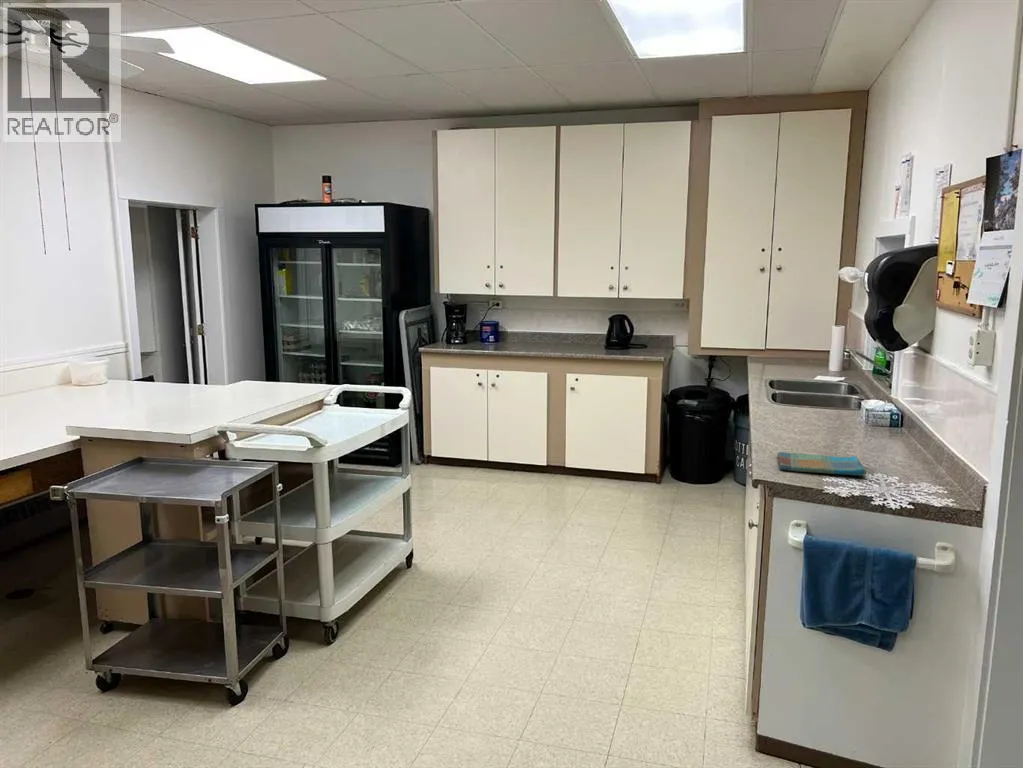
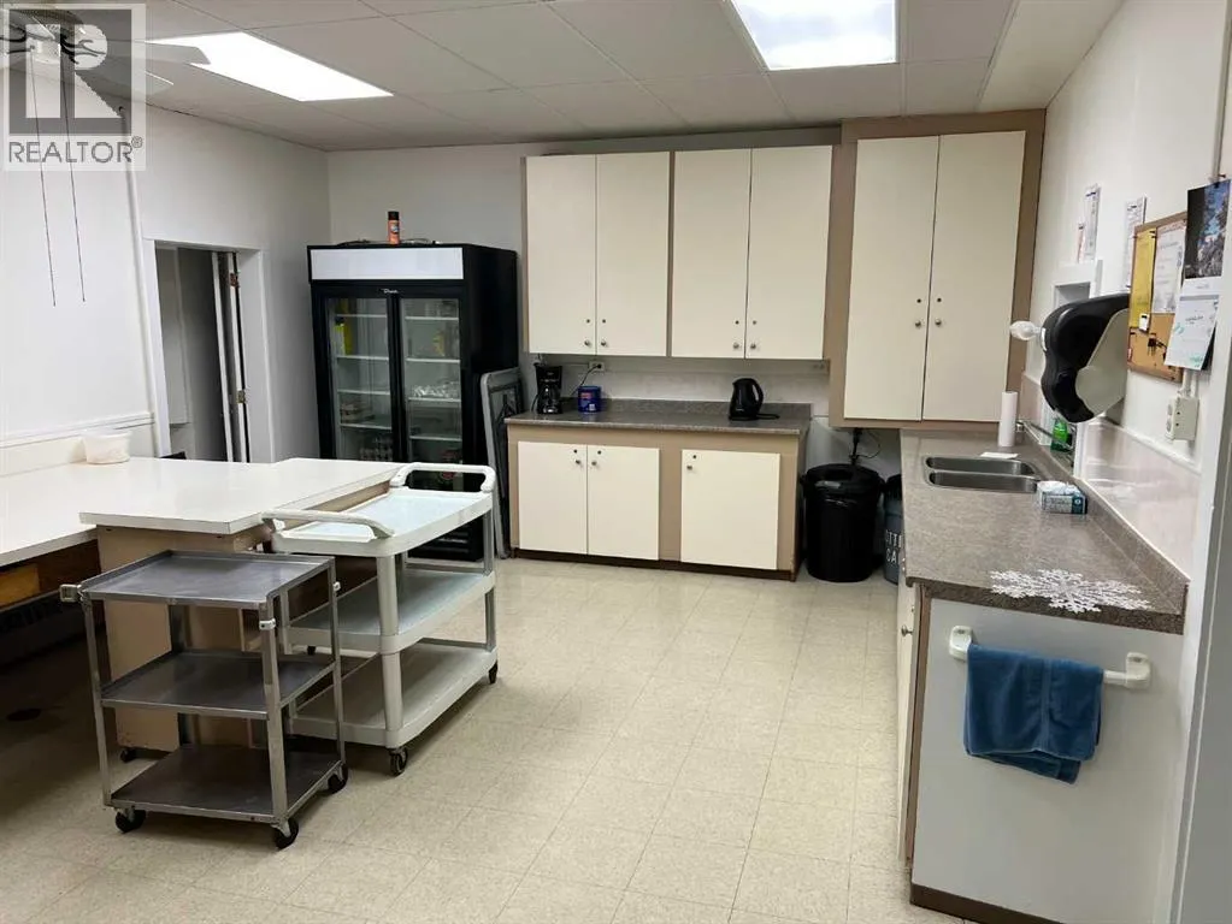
- dish towel [776,451,867,477]
